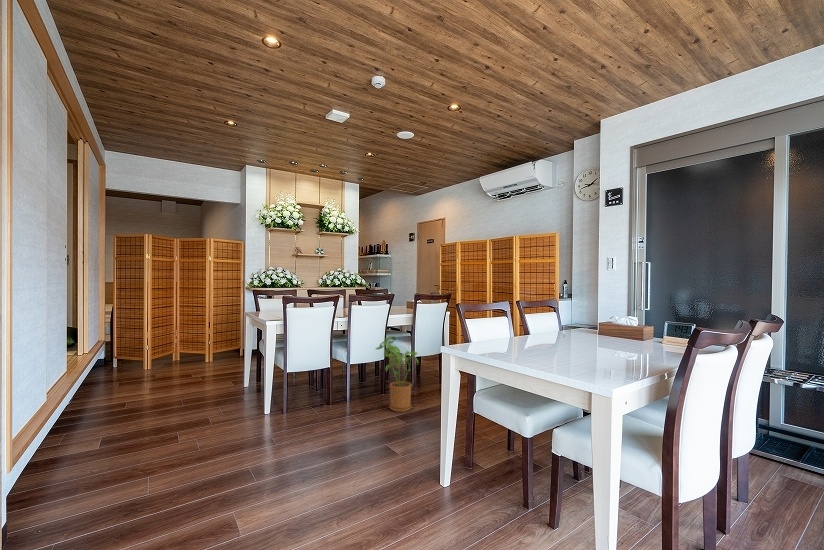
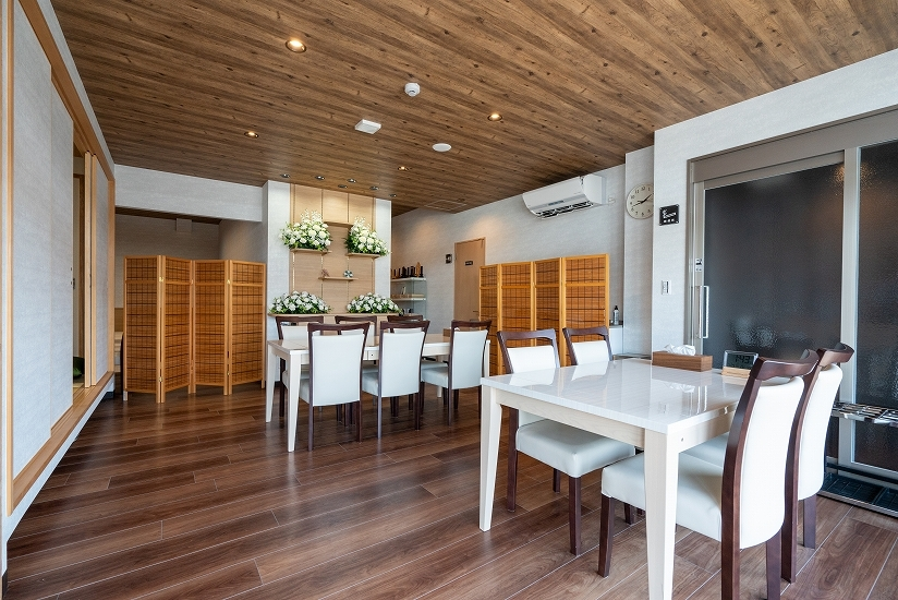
- house plant [374,335,419,413]
